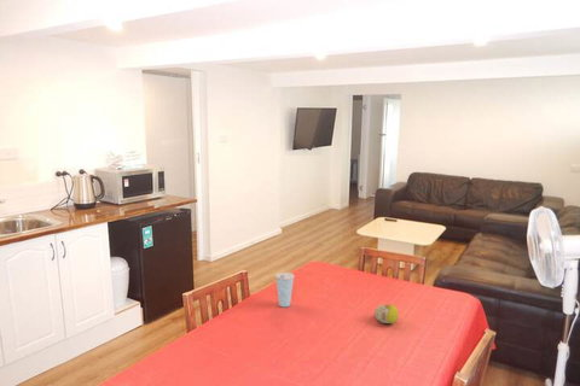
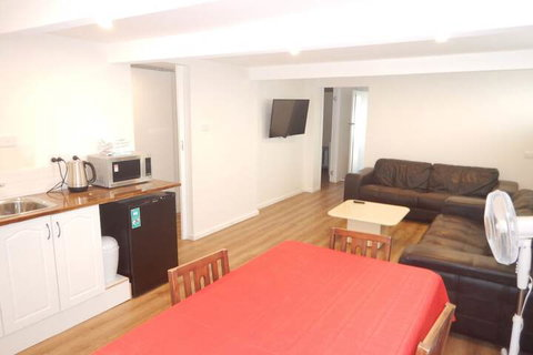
- fruit [373,303,400,324]
- cup [274,271,296,308]
